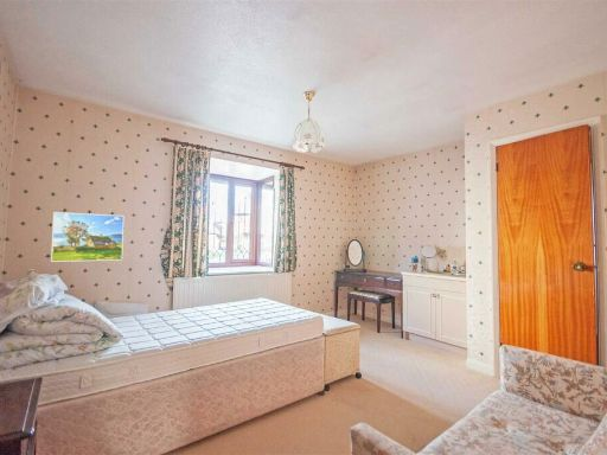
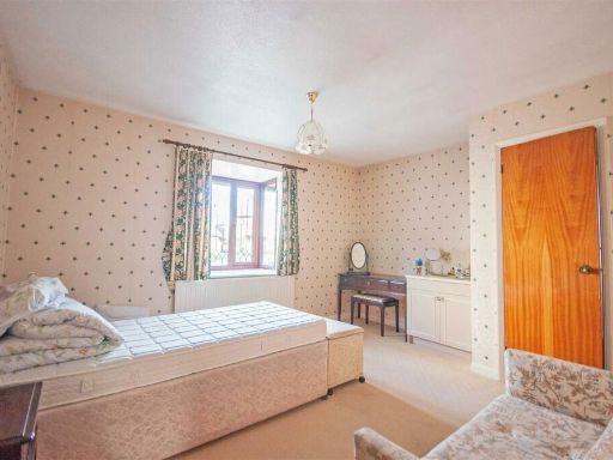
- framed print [50,211,124,263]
